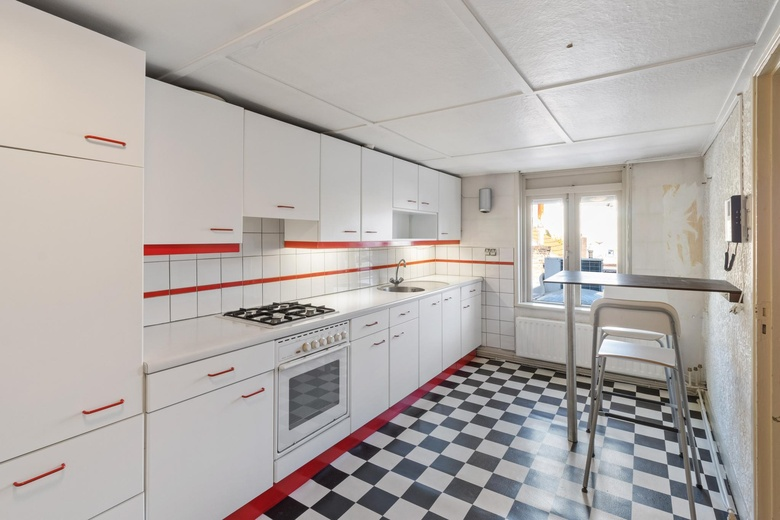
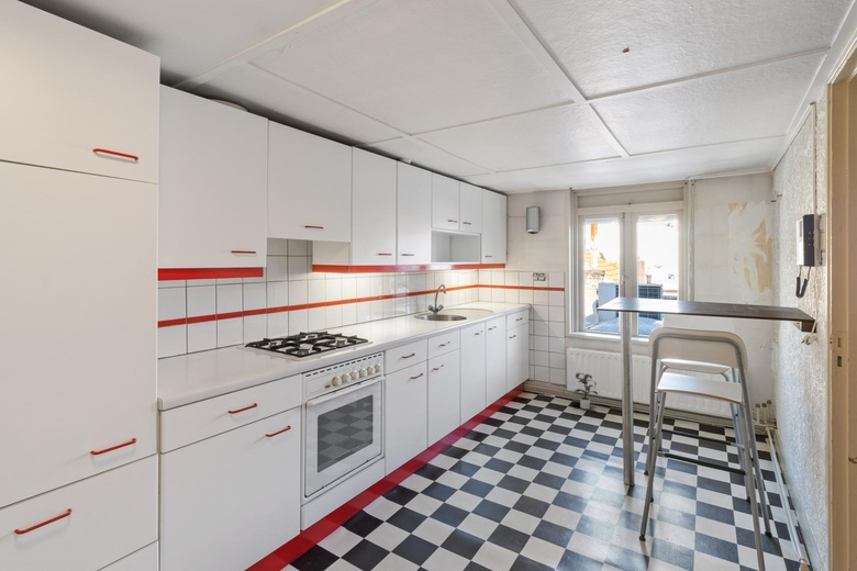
+ potted plant [574,372,599,411]
